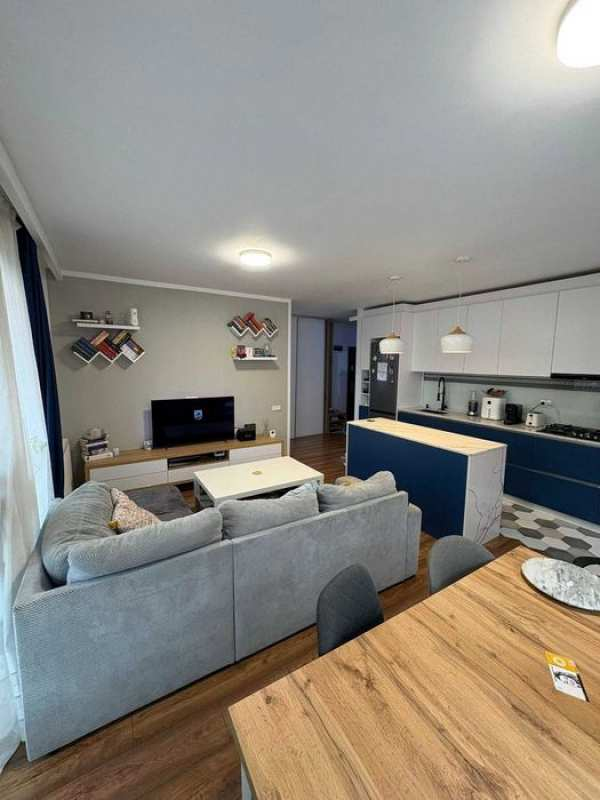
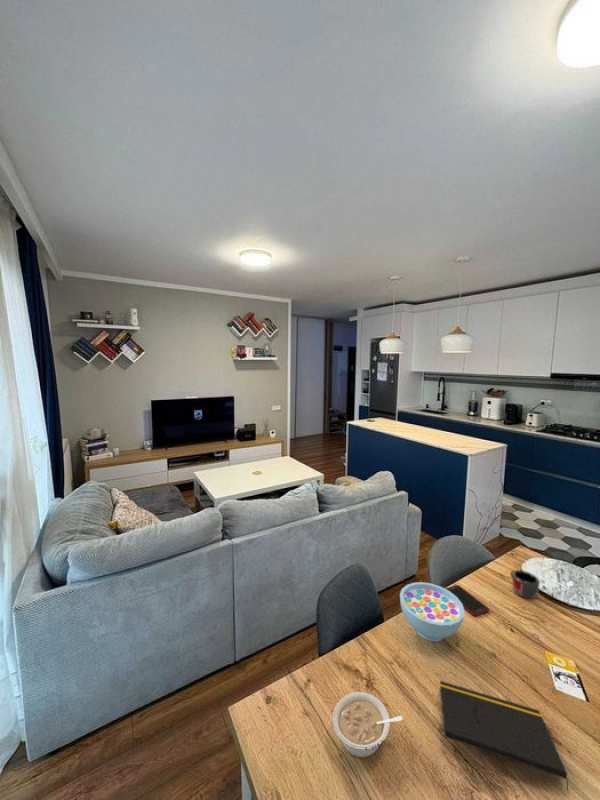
+ cell phone [444,584,490,617]
+ mug [509,569,541,599]
+ legume [332,691,403,758]
+ bowl [399,581,465,643]
+ notepad [439,680,570,794]
